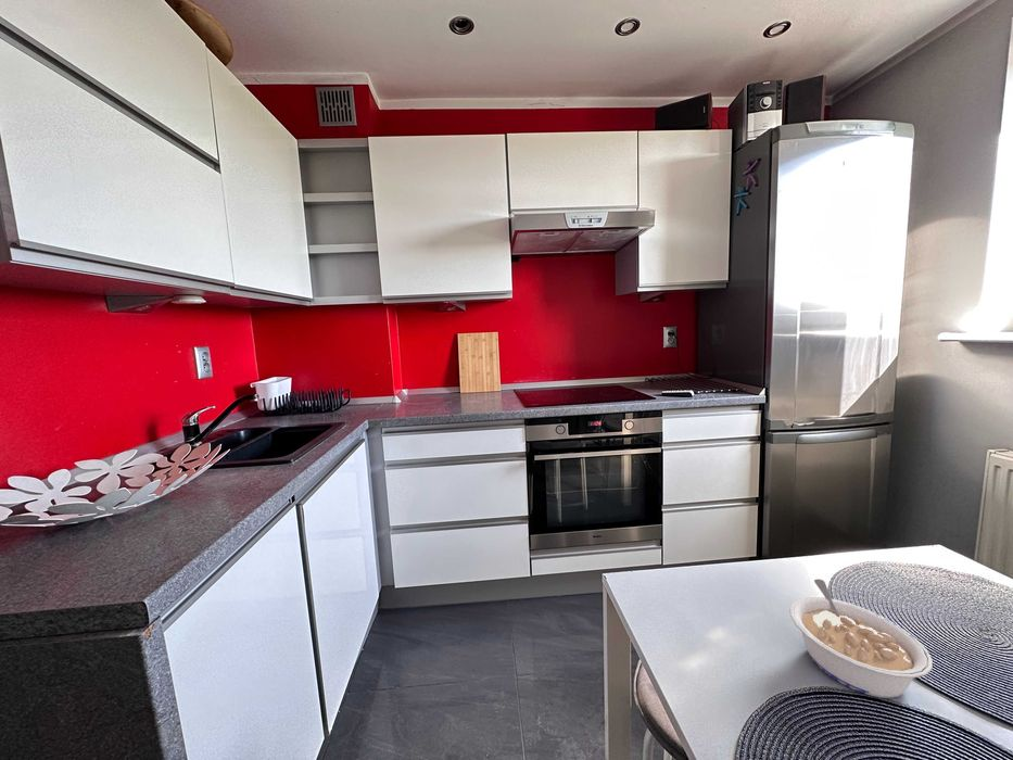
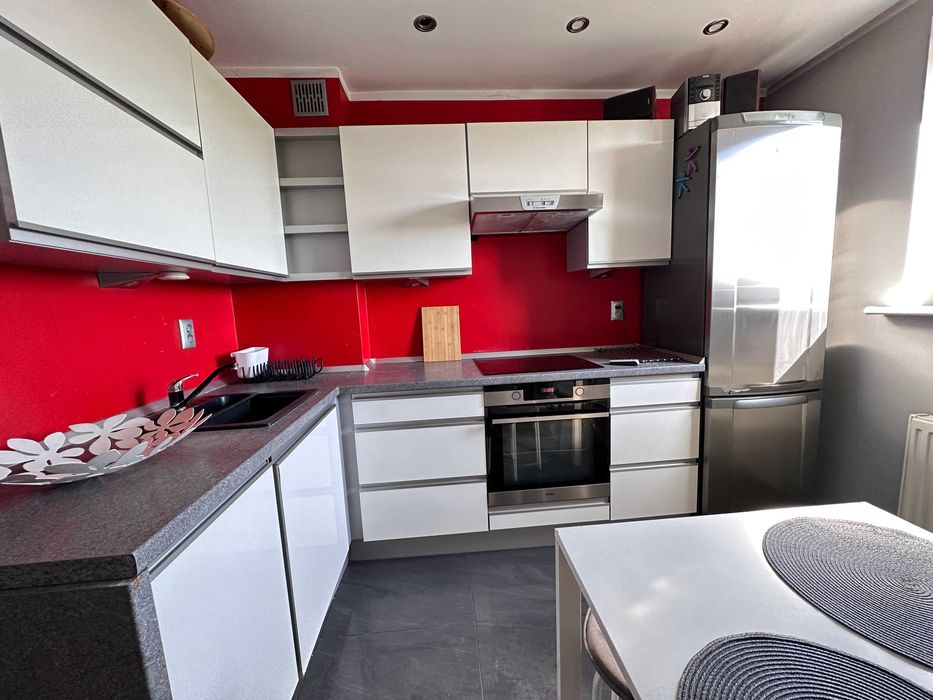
- legume [788,578,934,699]
